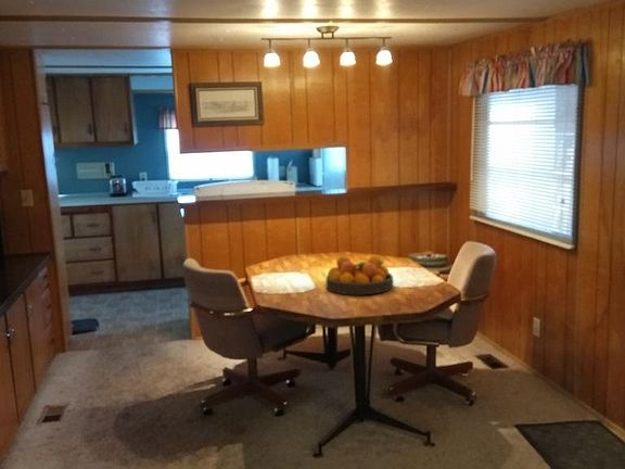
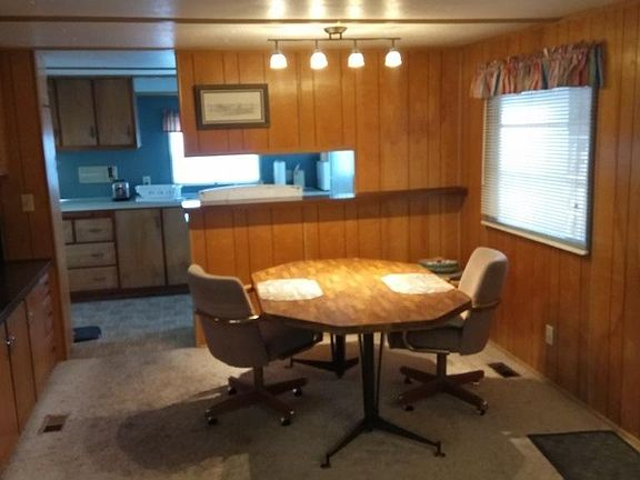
- fruit bowl [324,255,395,295]
